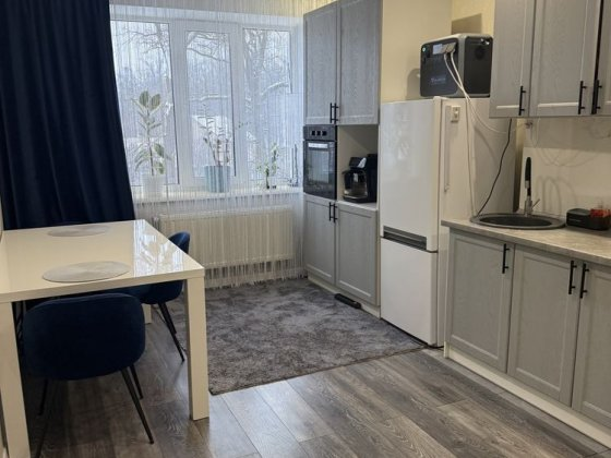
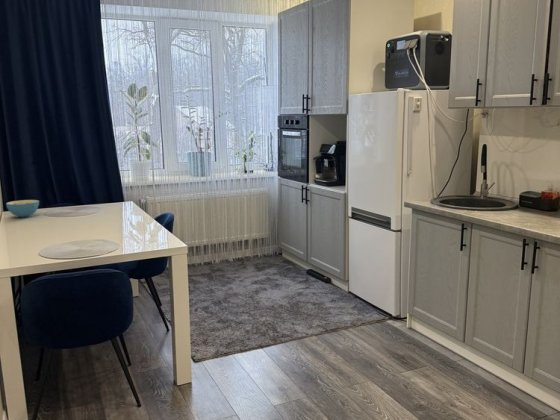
+ cereal bowl [5,199,40,218]
